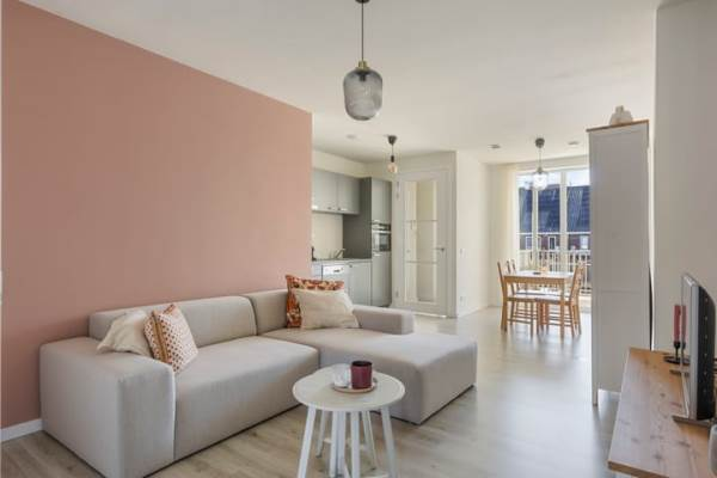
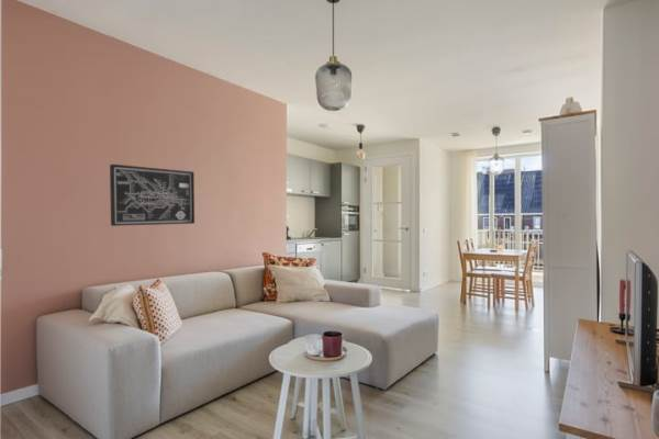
+ wall art [109,164,196,227]
